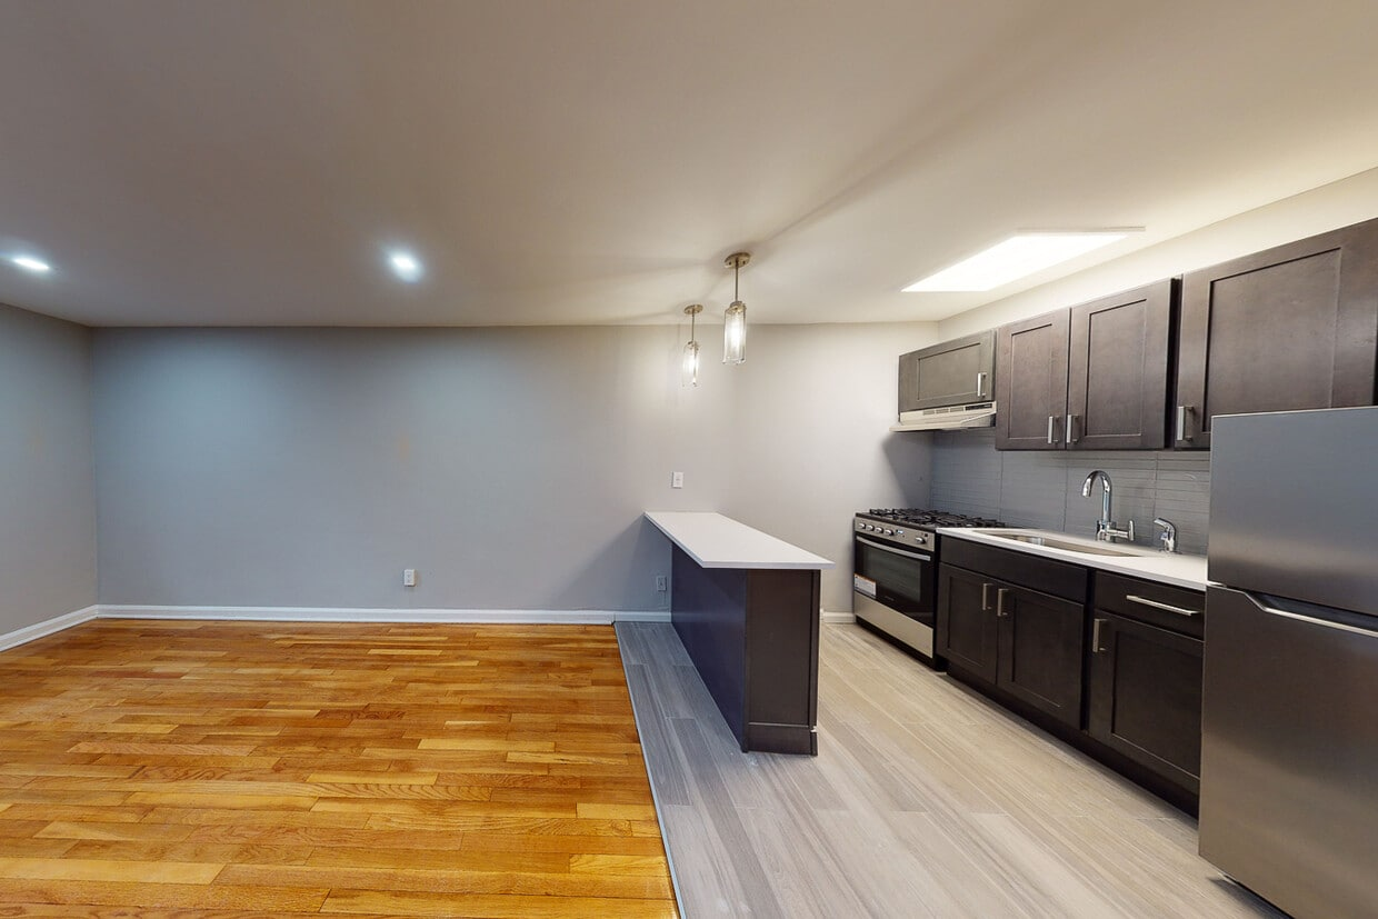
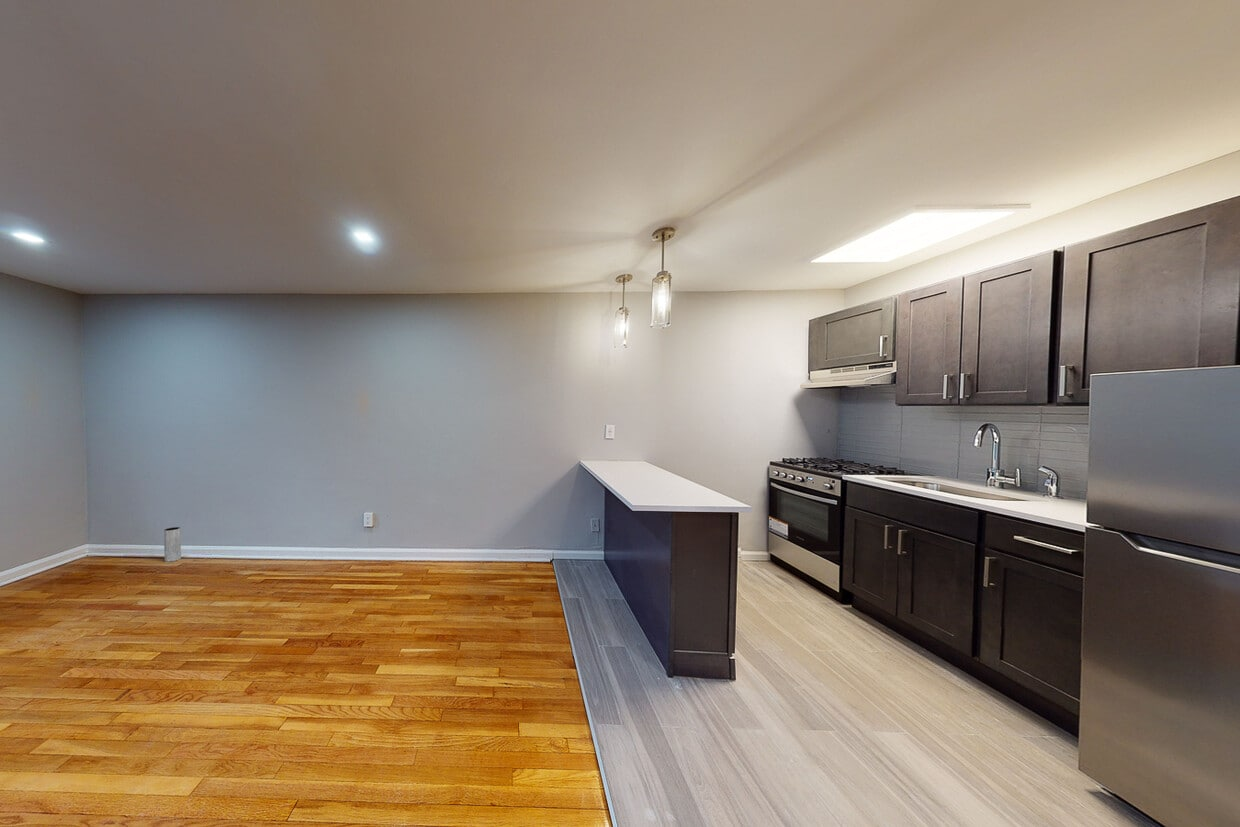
+ vase [163,526,182,563]
